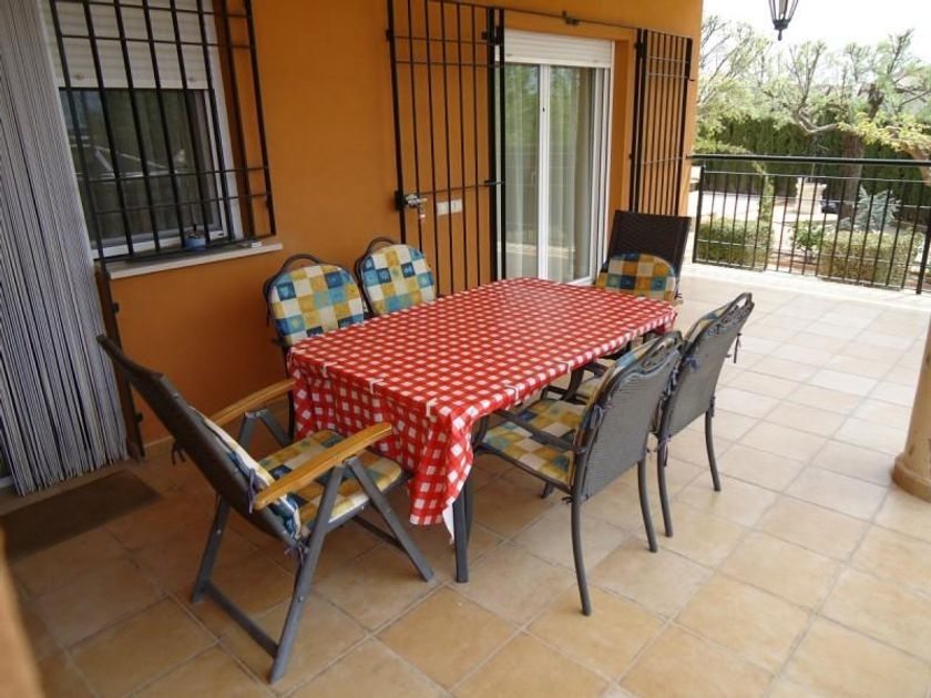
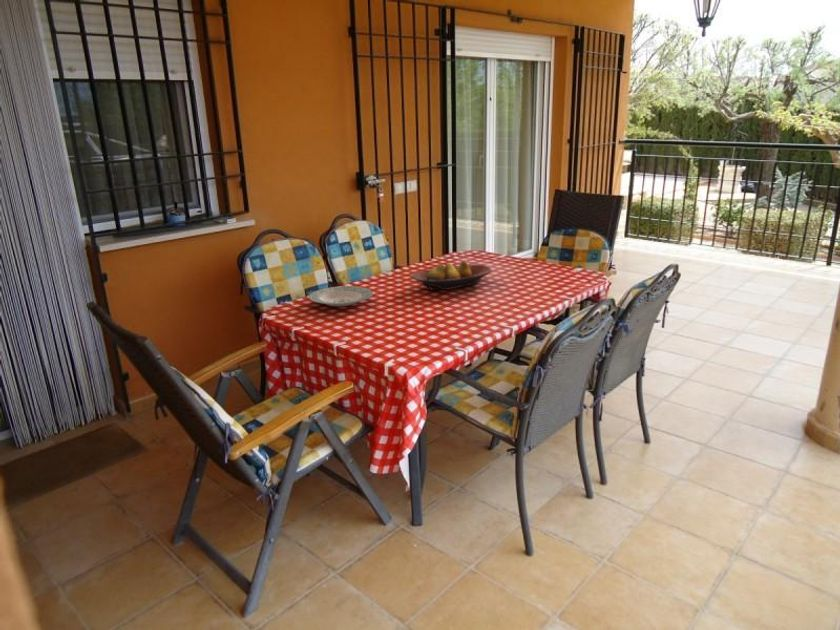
+ fruit bowl [410,260,493,291]
+ plate [308,285,374,307]
